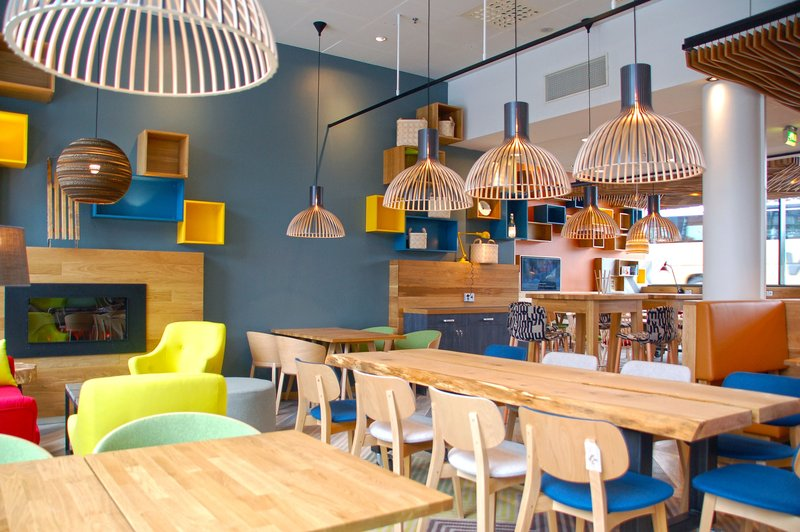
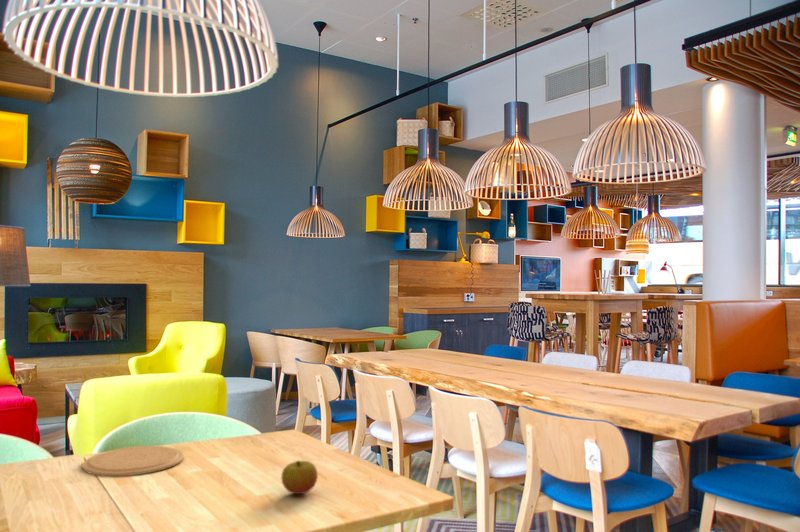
+ apple [280,460,319,495]
+ plate [81,445,185,477]
